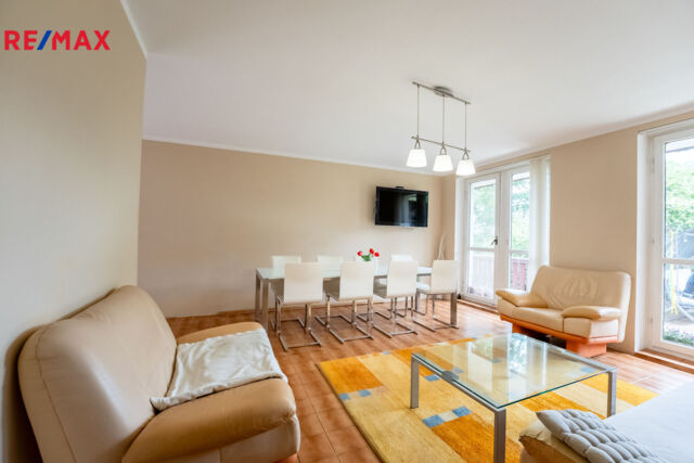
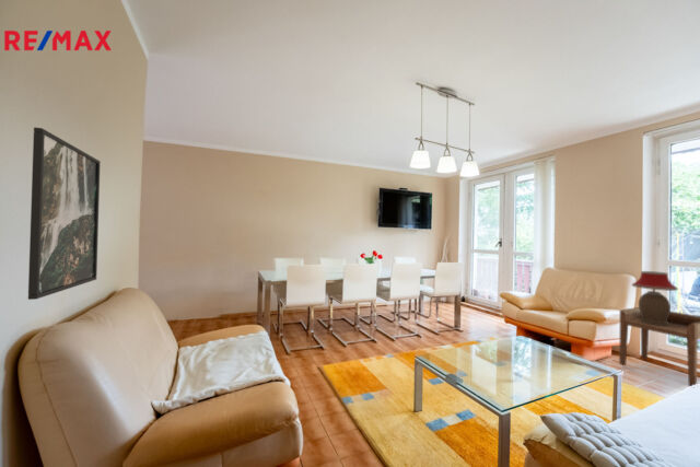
+ table lamp [631,270,679,325]
+ side table [618,306,700,387]
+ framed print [27,126,102,301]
